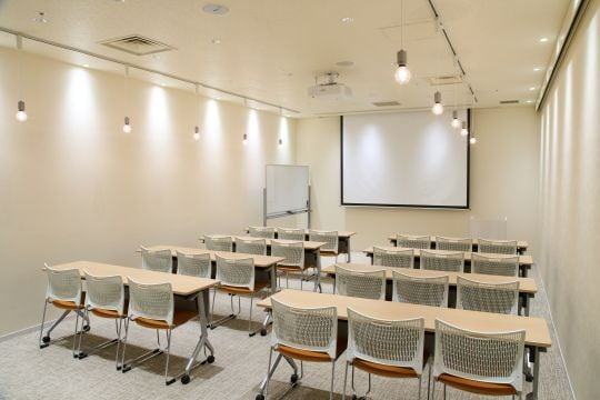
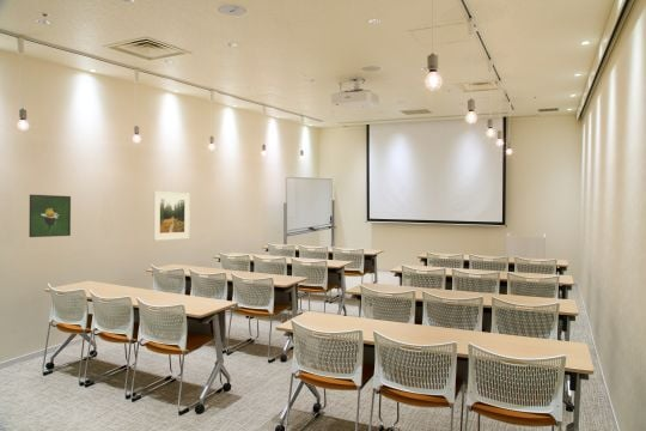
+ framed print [152,190,191,242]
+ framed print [28,194,72,238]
